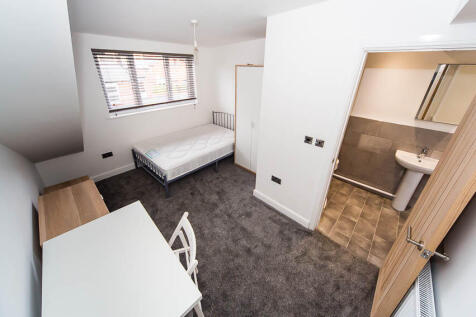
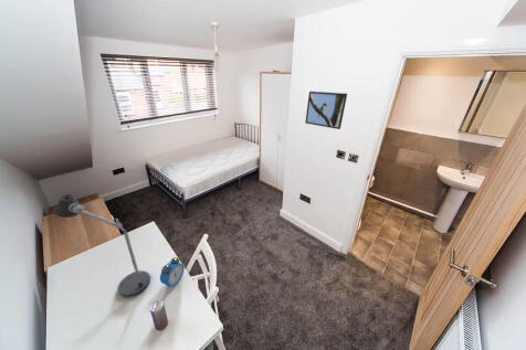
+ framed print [304,91,348,130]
+ alarm clock [159,256,186,288]
+ desk lamp [53,193,151,298]
+ beverage can [149,299,169,331]
